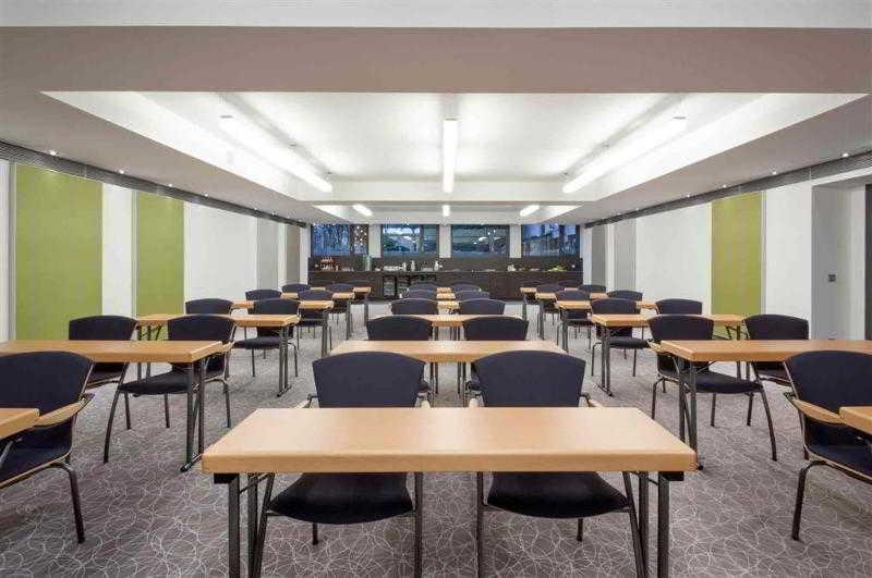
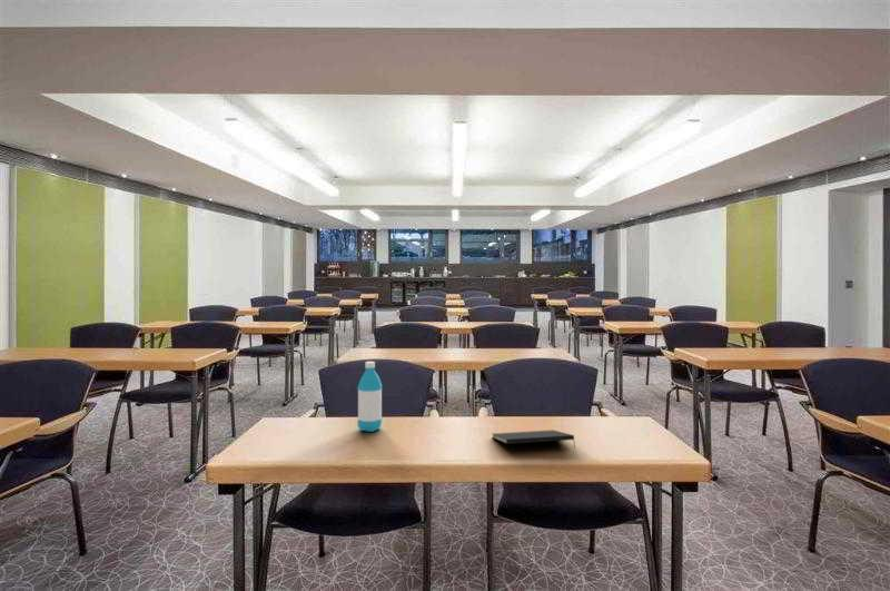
+ water bottle [356,361,383,433]
+ notepad [491,429,577,451]
